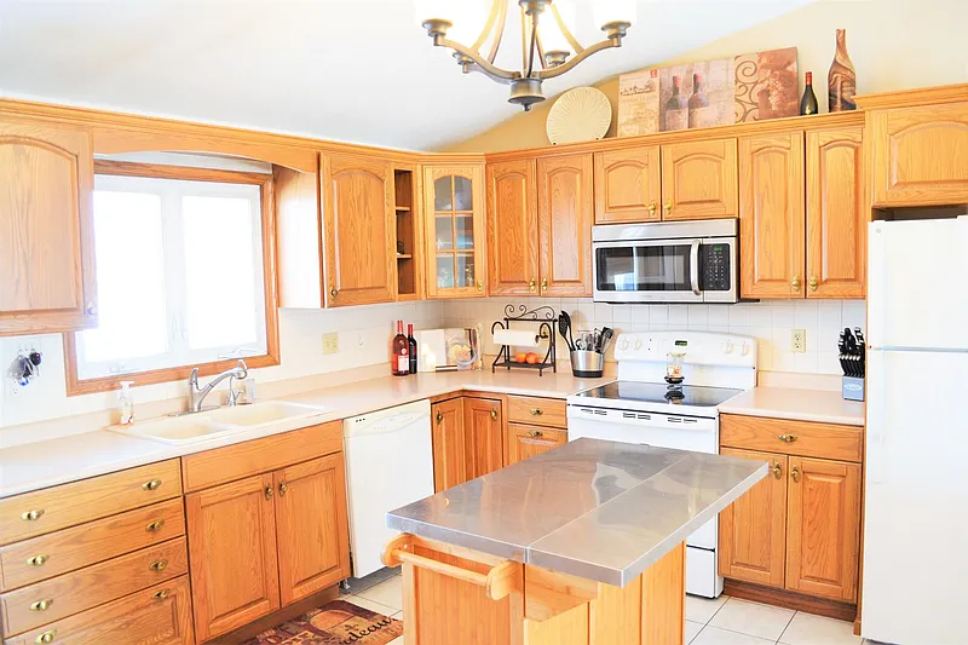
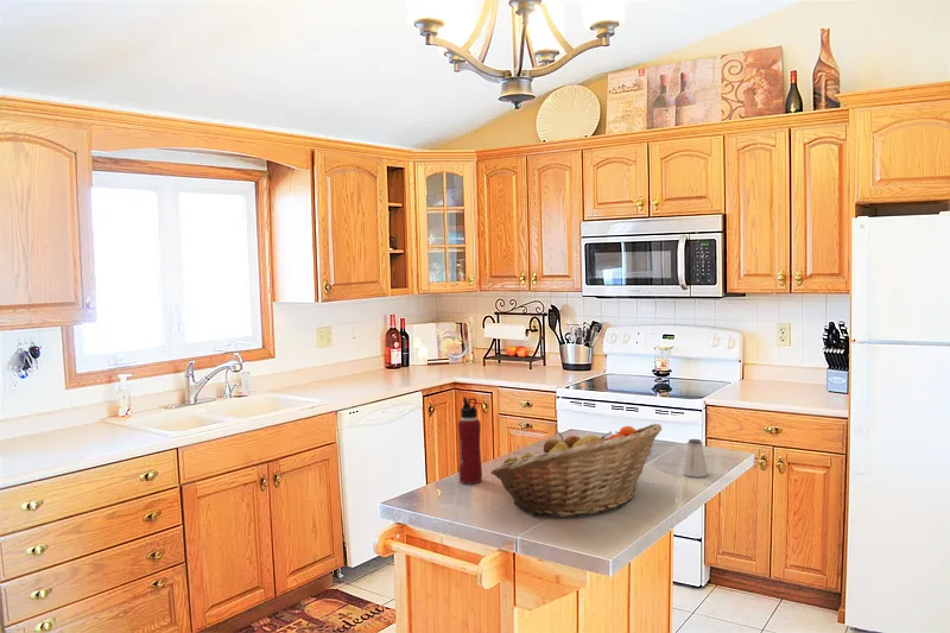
+ saltshaker [682,438,709,479]
+ water bottle [457,397,483,485]
+ fruit basket [489,423,663,518]
